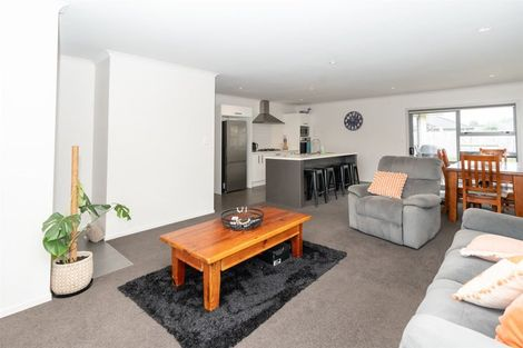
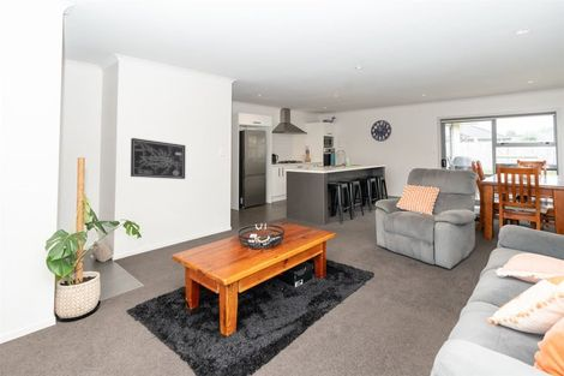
+ wall art [130,137,186,180]
